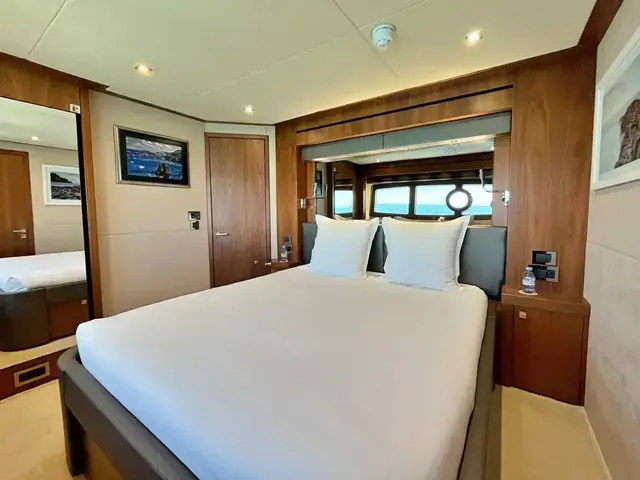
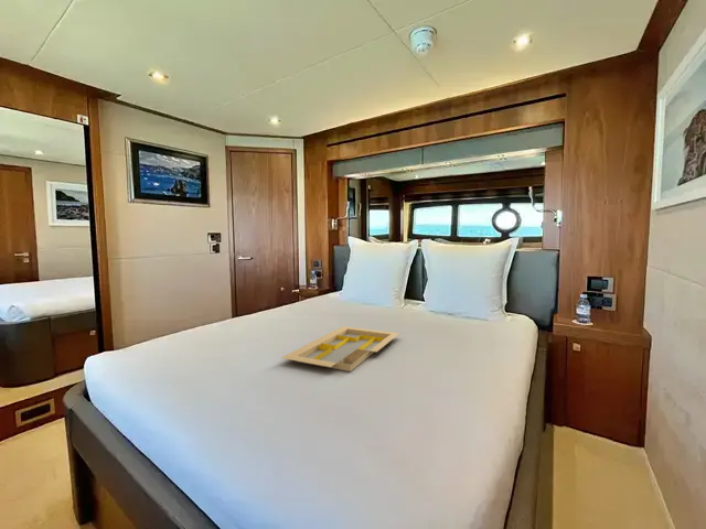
+ serving tray [280,325,400,373]
